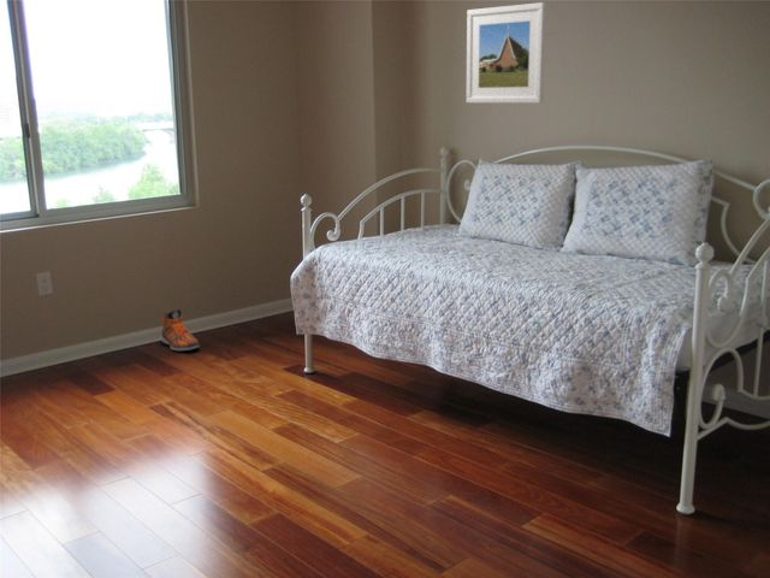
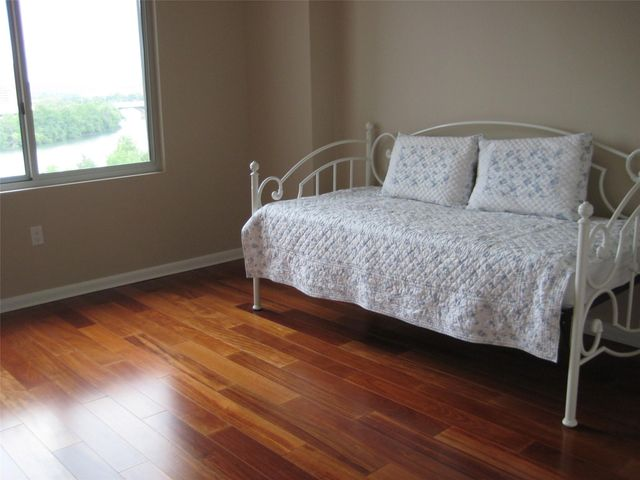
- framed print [466,1,547,105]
- sneaker [160,308,201,352]
